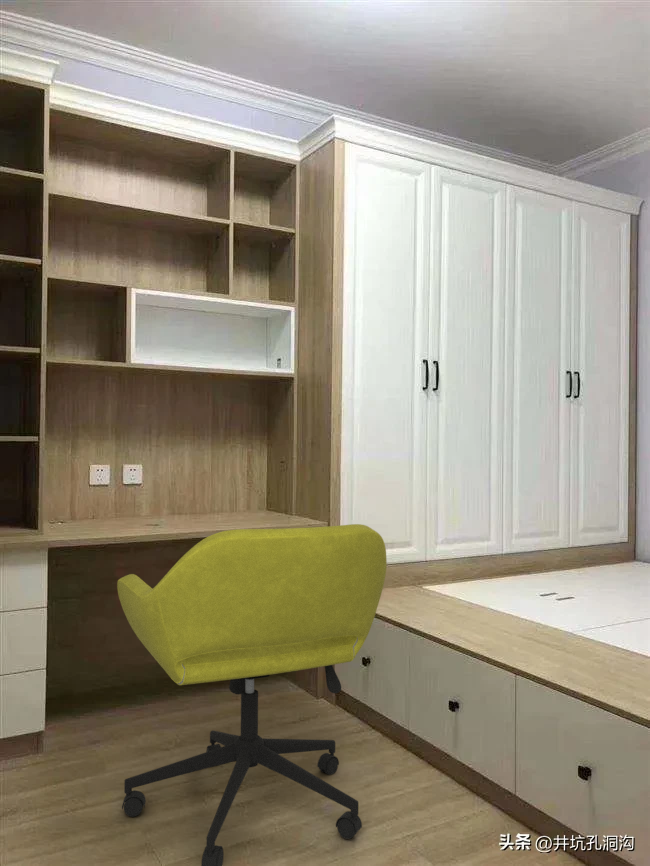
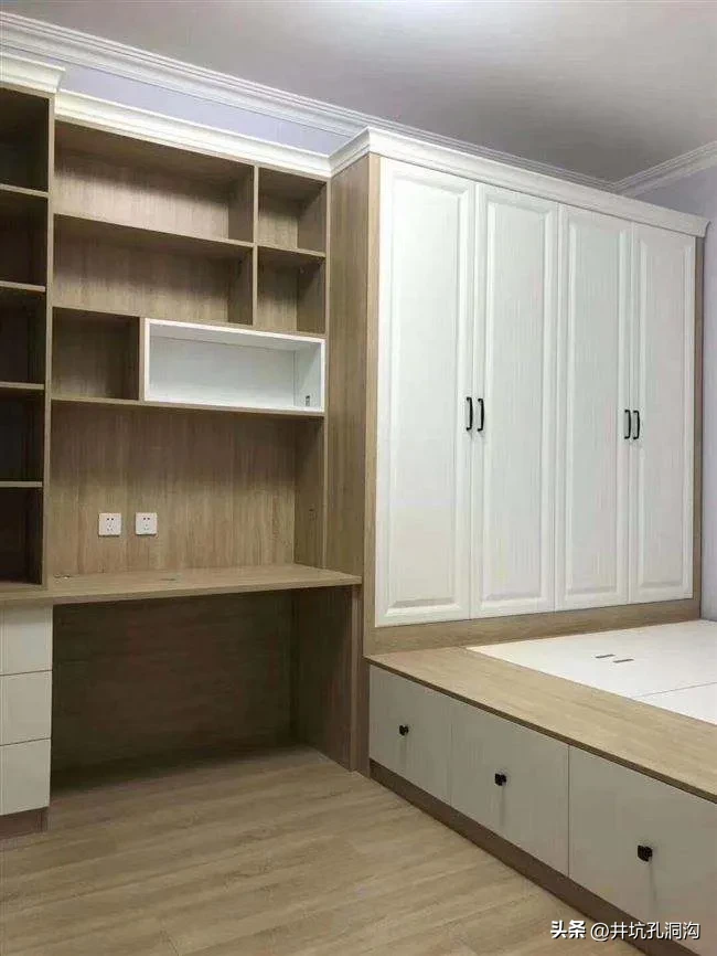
- office chair [116,523,388,866]
